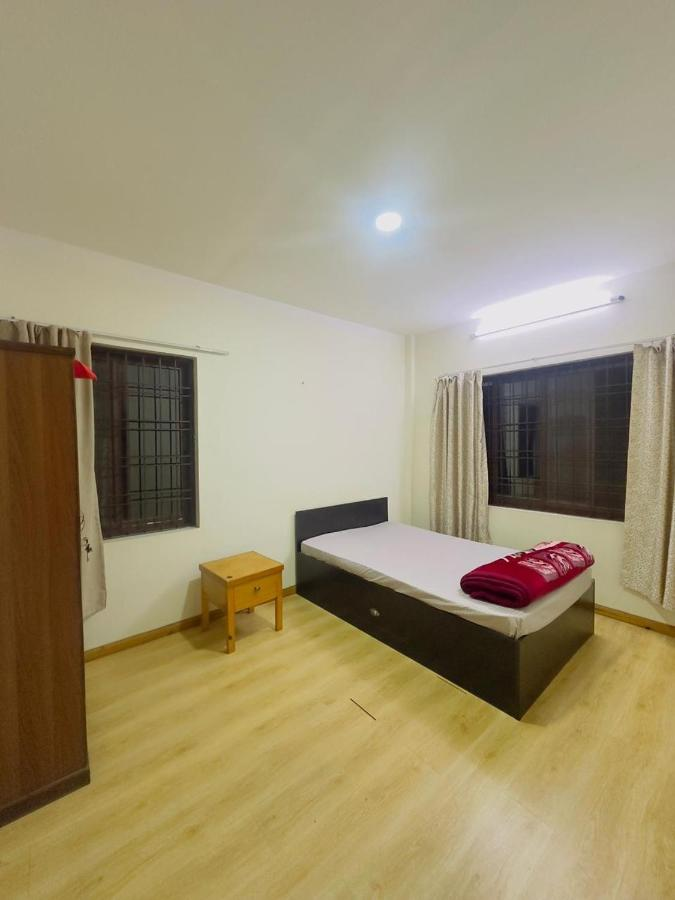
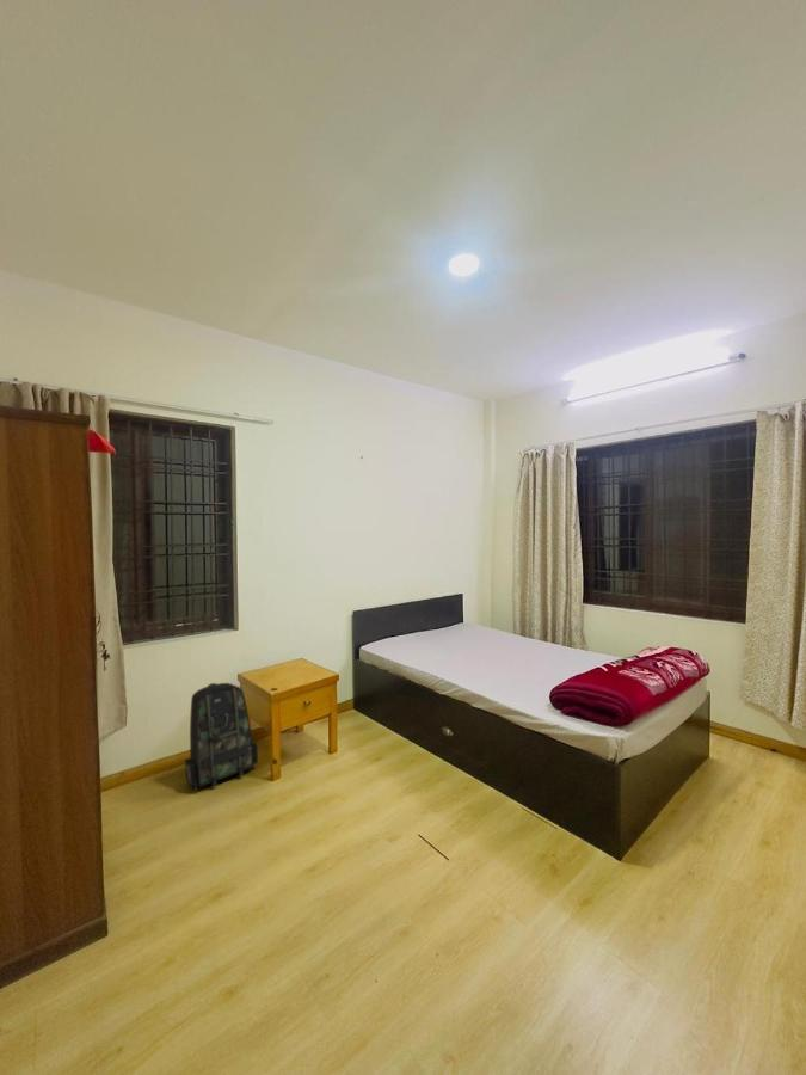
+ backpack [184,682,259,794]
